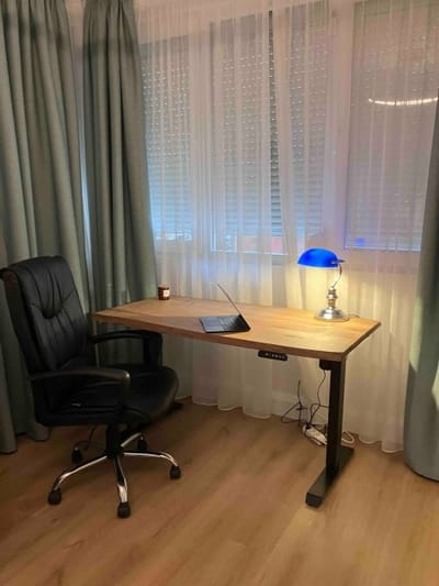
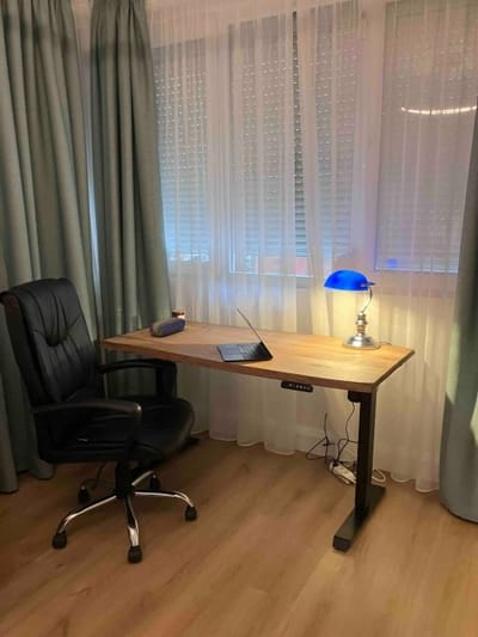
+ pencil case [148,317,186,338]
